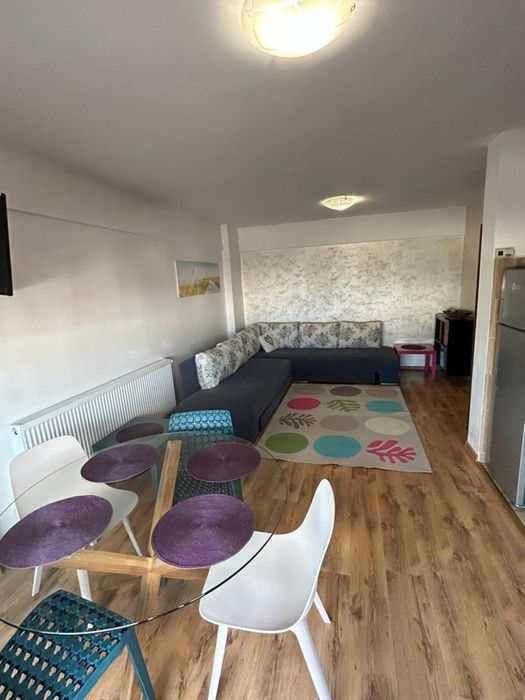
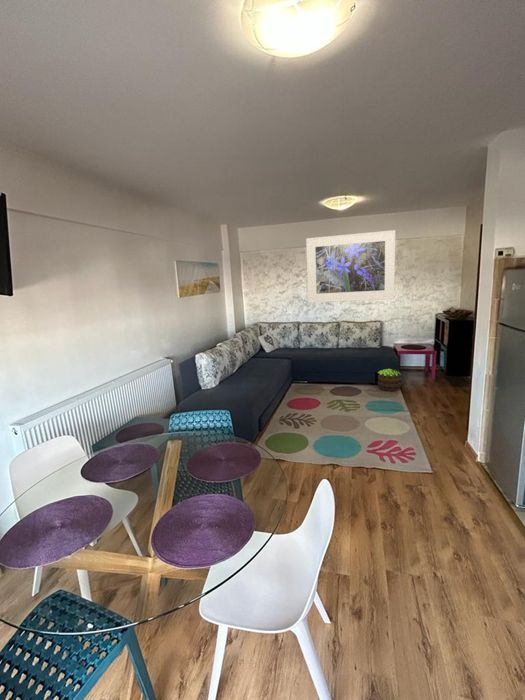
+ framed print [305,229,396,304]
+ potted plant [377,368,402,392]
